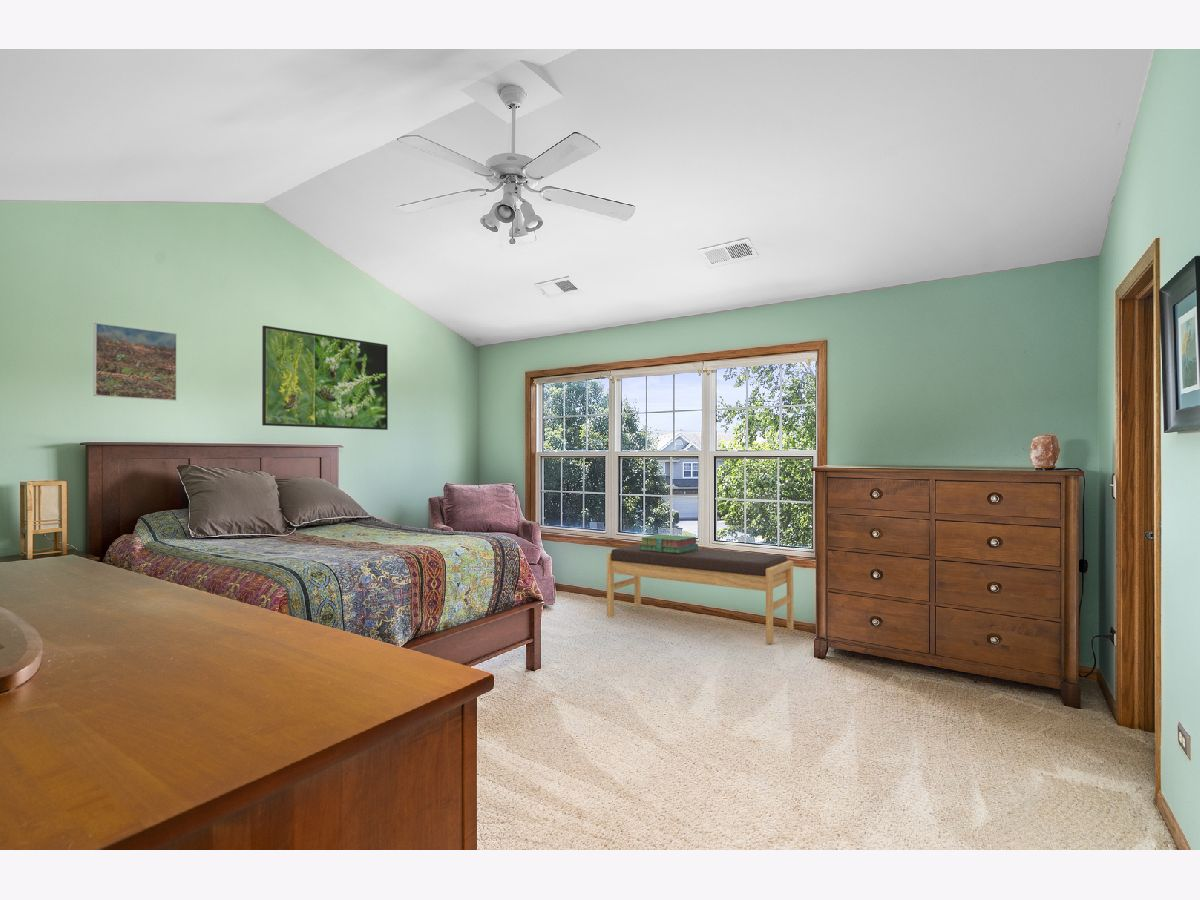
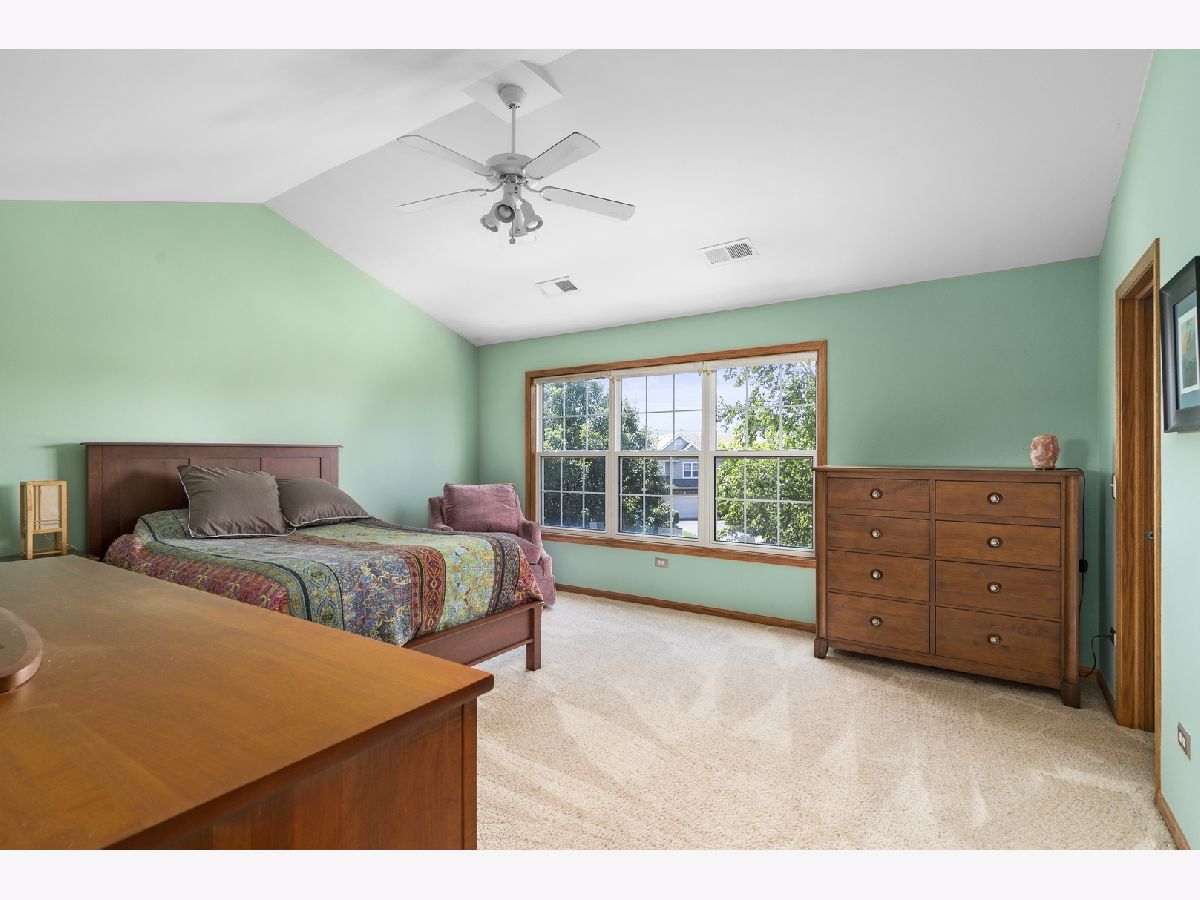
- stack of books [639,533,699,553]
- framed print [261,325,389,431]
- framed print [92,322,178,402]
- bench [606,543,795,644]
